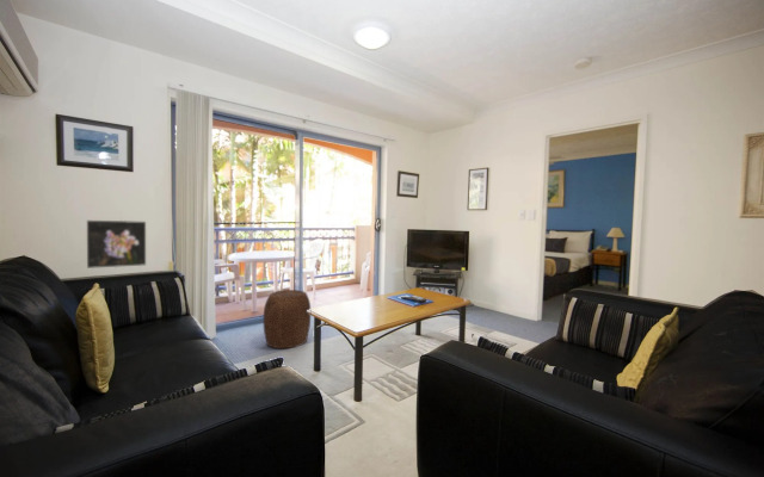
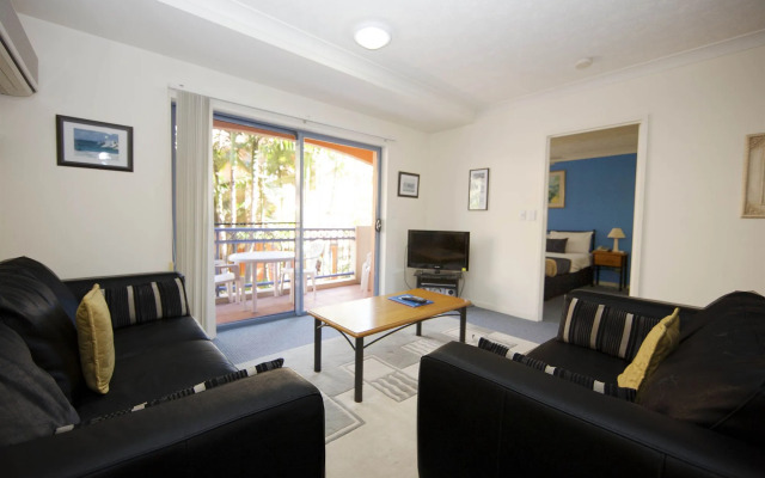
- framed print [86,219,147,270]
- stool [263,289,312,349]
